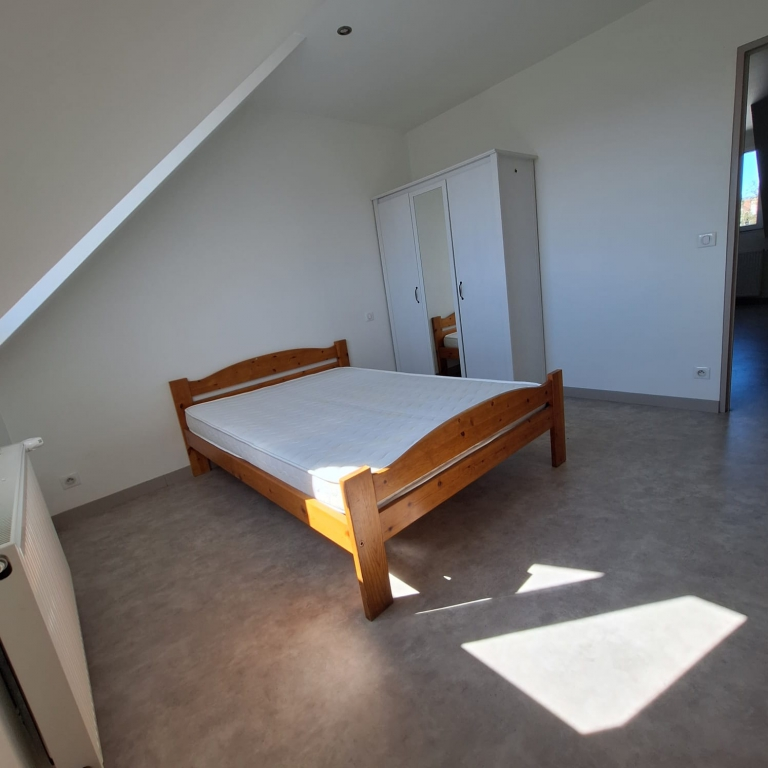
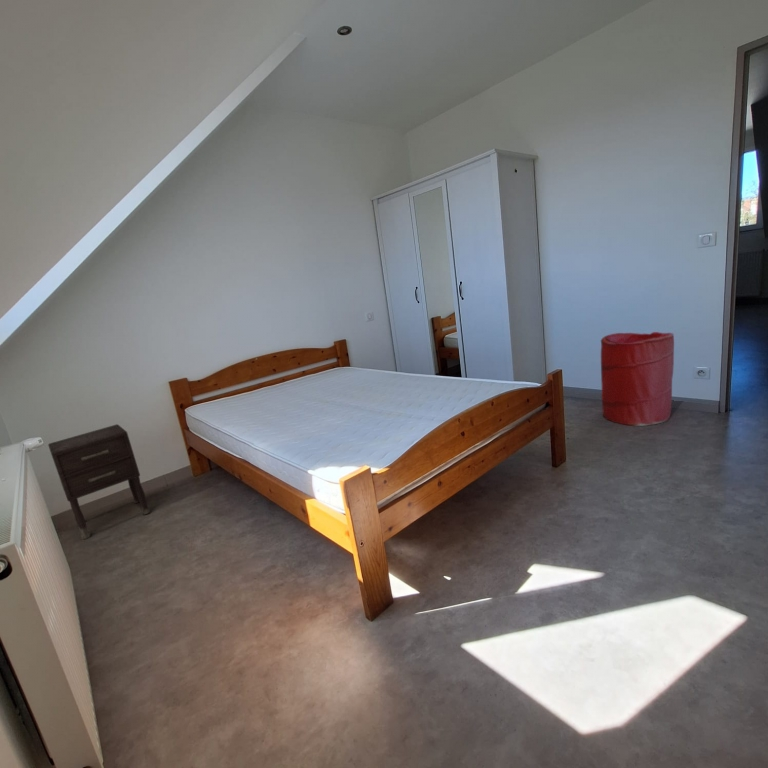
+ laundry hamper [600,331,675,427]
+ nightstand [47,423,151,540]
